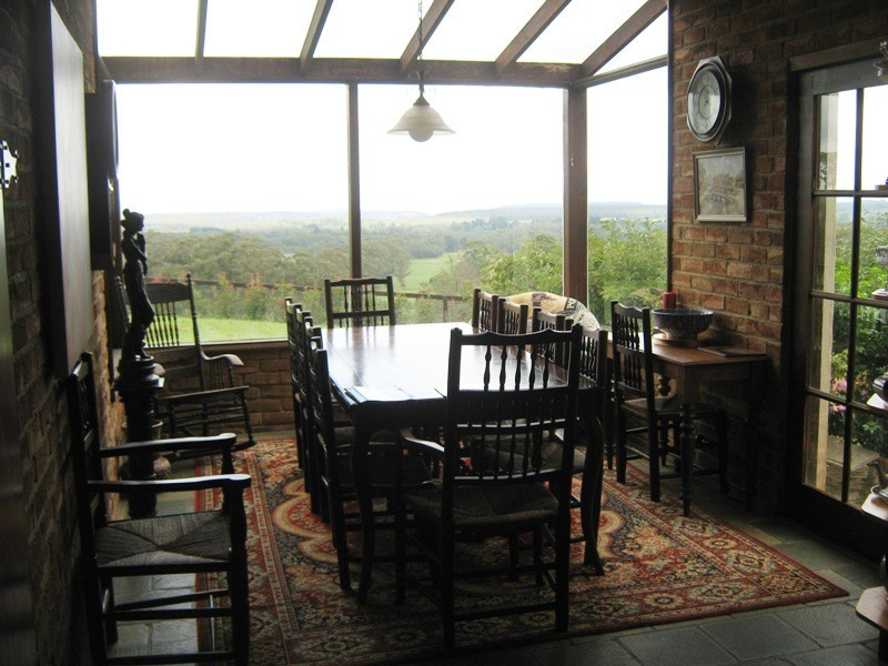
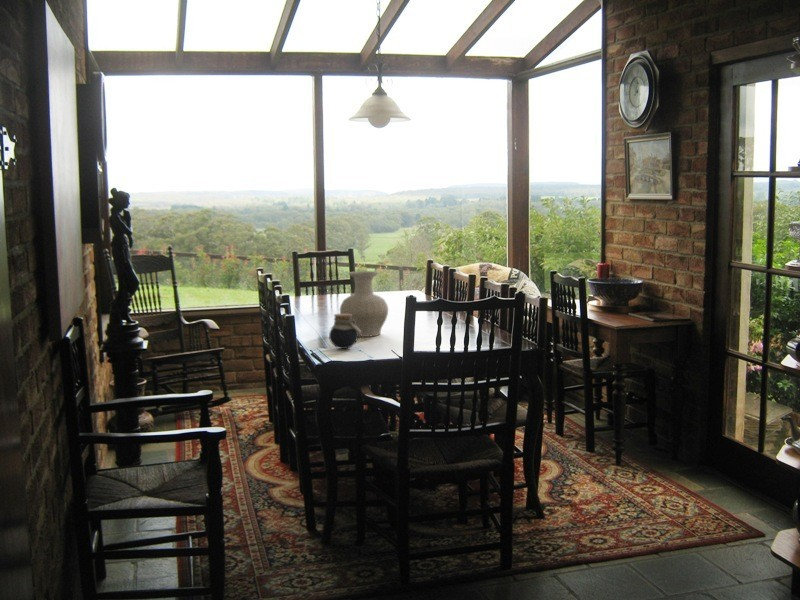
+ jar [328,313,364,350]
+ vase [339,270,389,338]
